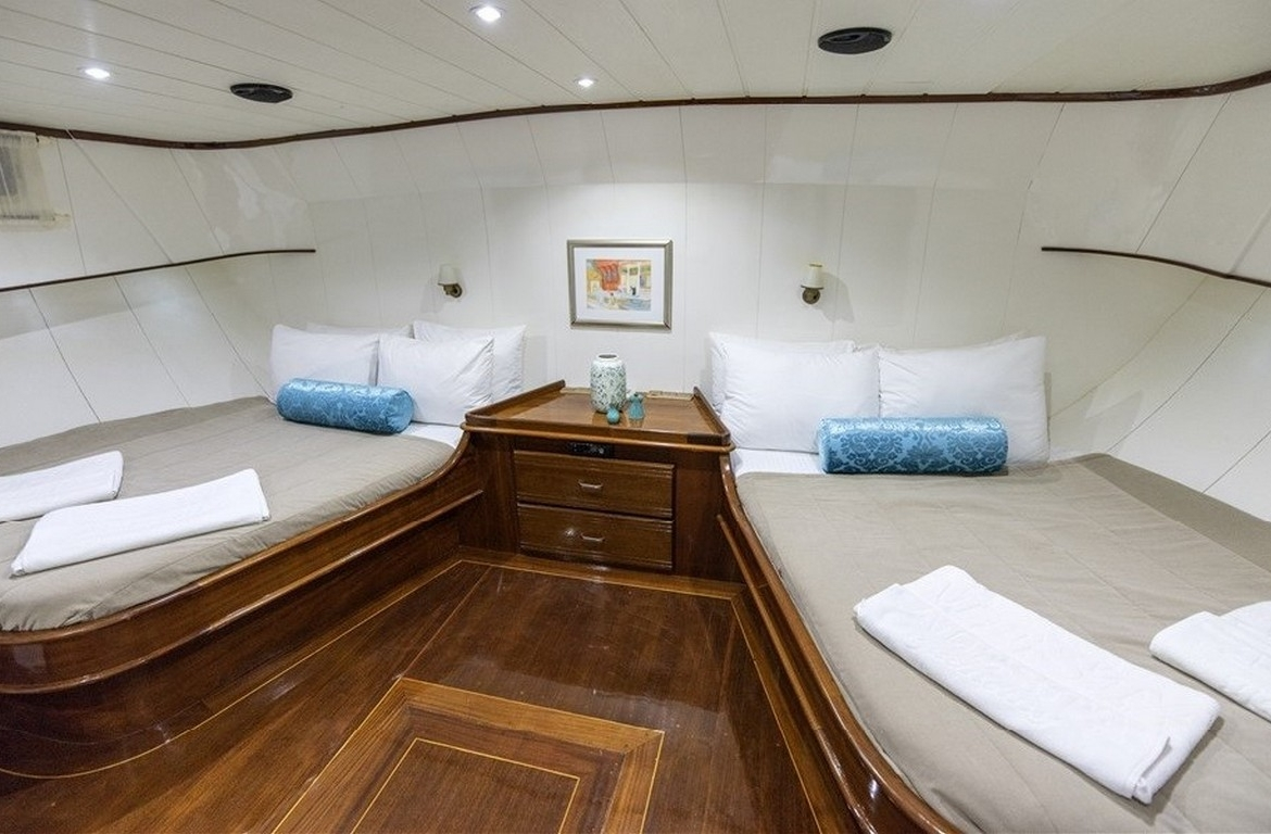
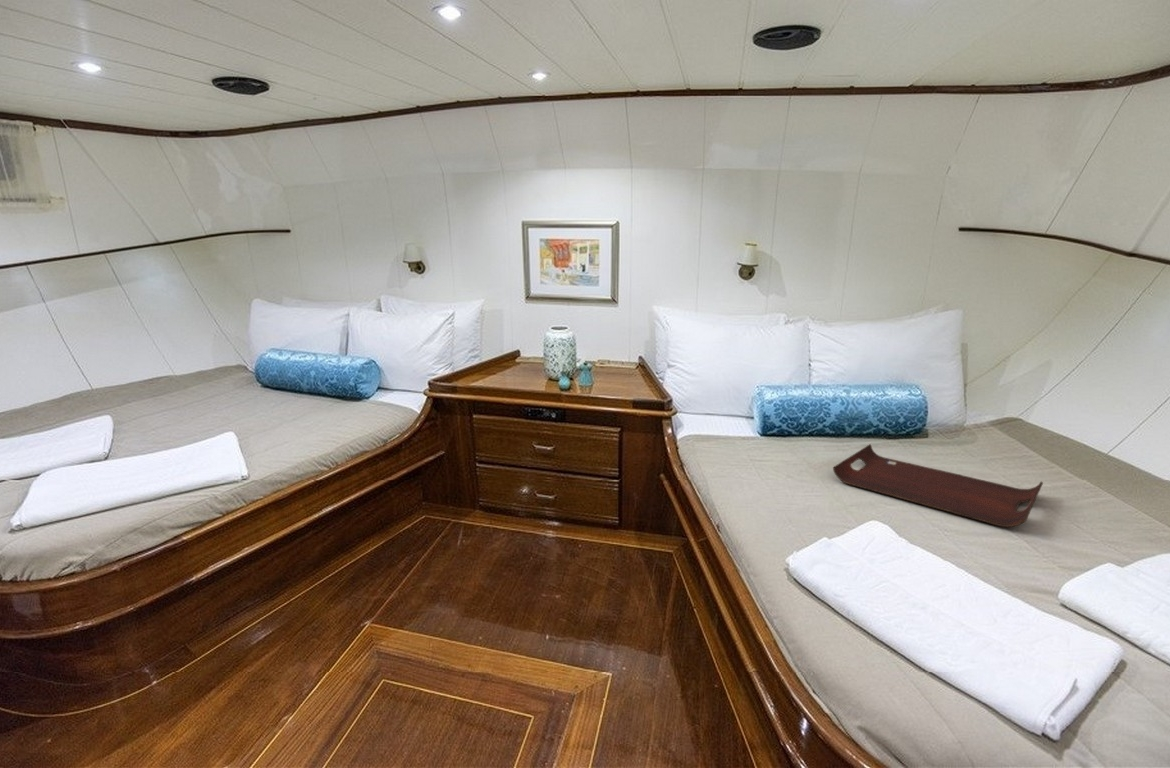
+ serving tray [832,443,1044,528]
